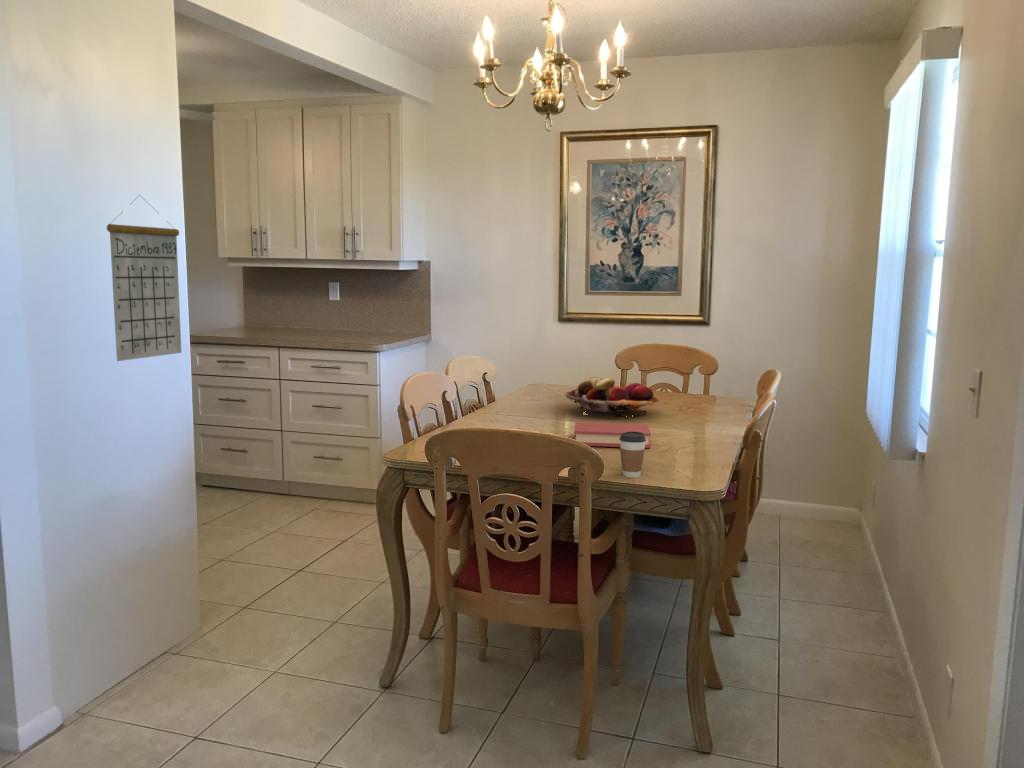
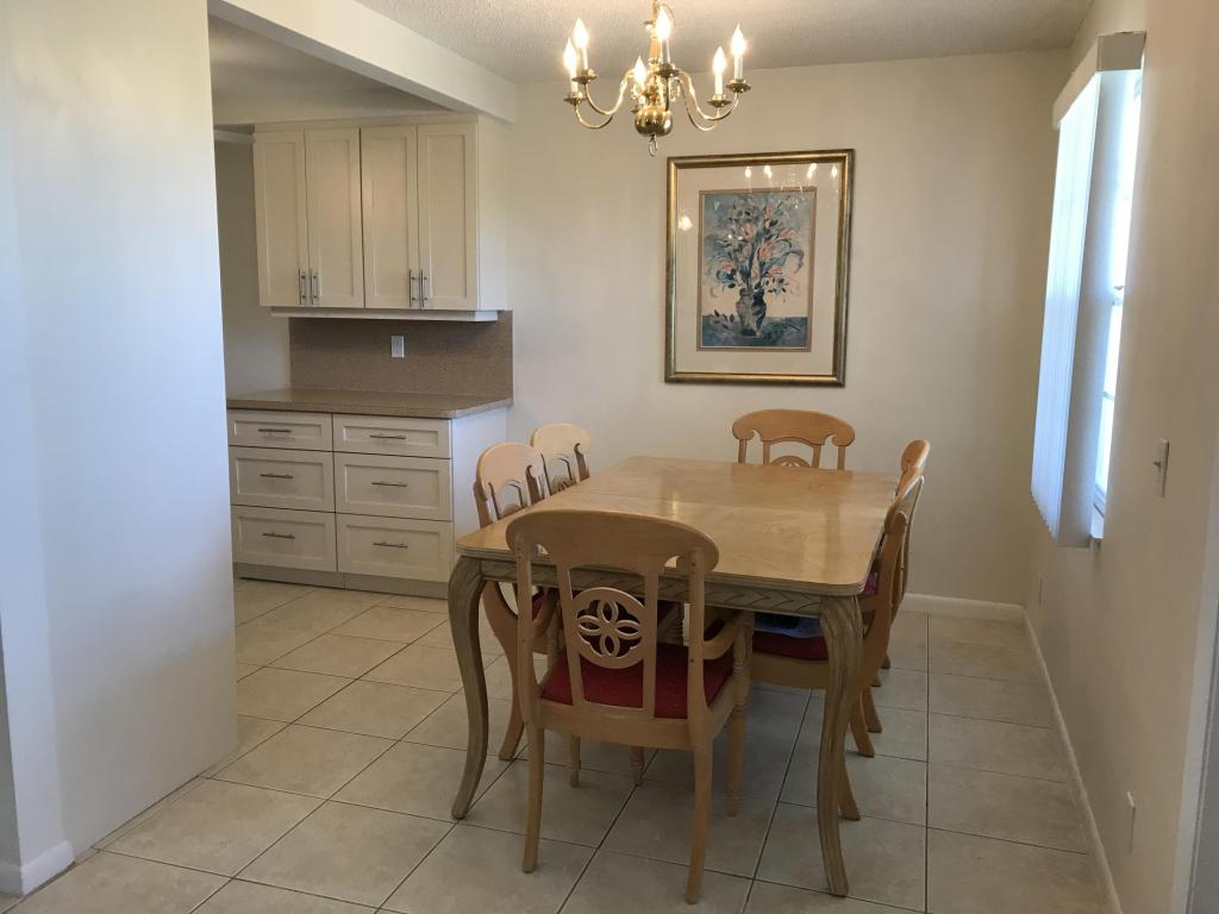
- coffee cup [619,432,646,478]
- fruit basket [564,376,660,418]
- book [573,421,652,449]
- calendar [106,194,183,362]
